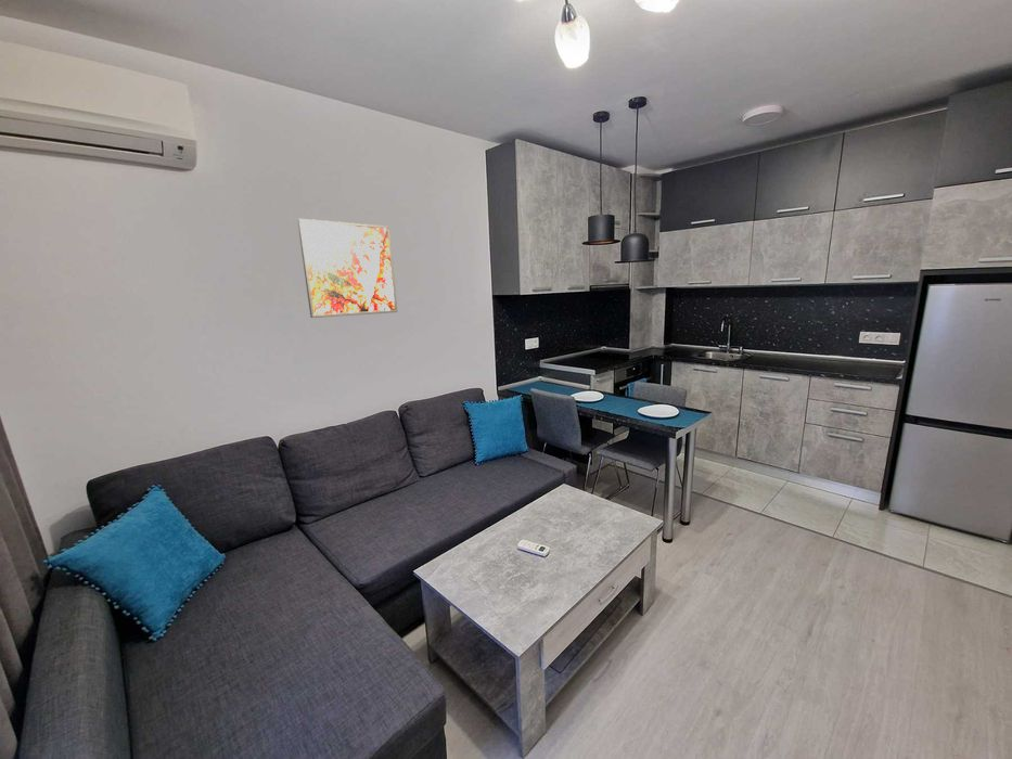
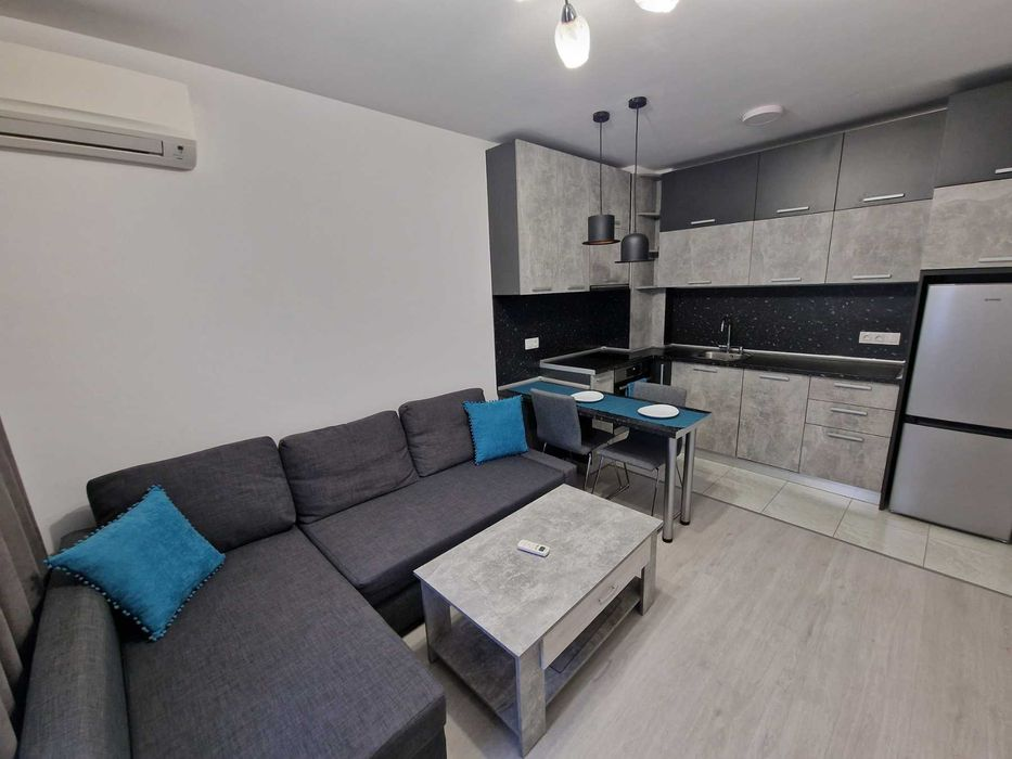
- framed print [296,218,398,319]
